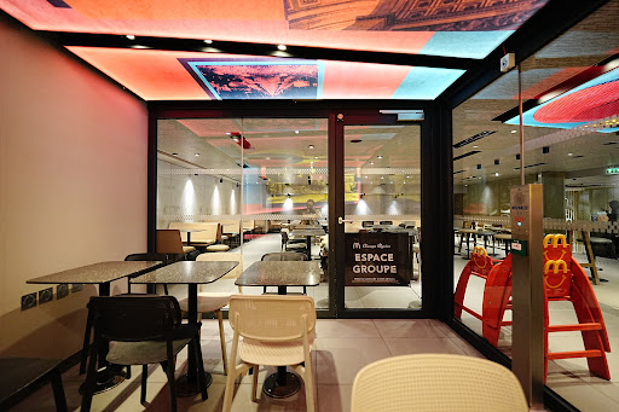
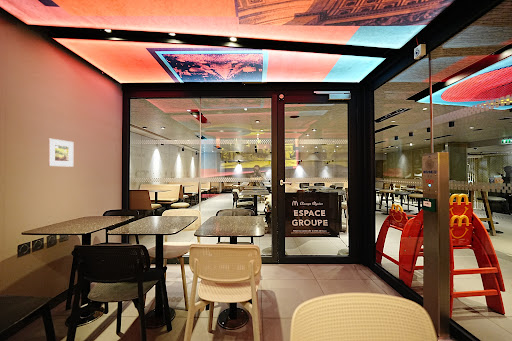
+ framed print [47,138,74,168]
